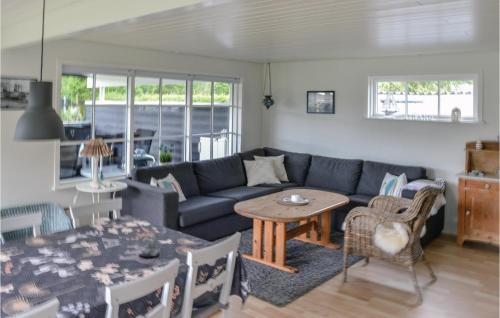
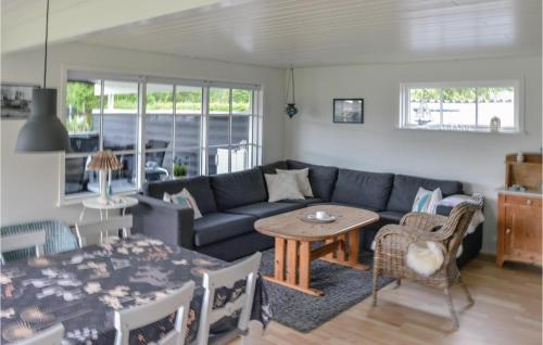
- candle [138,234,161,258]
